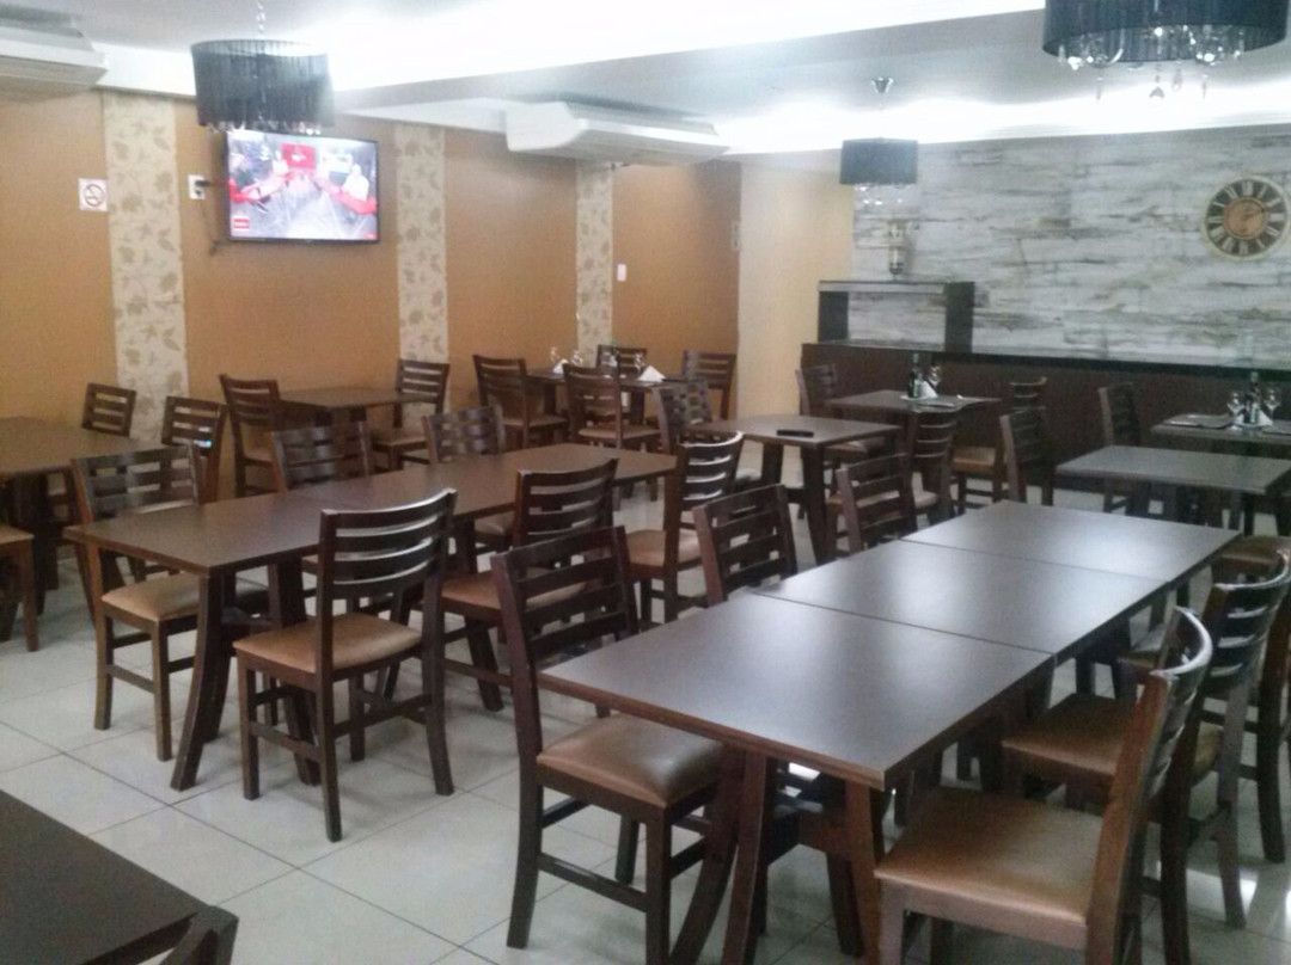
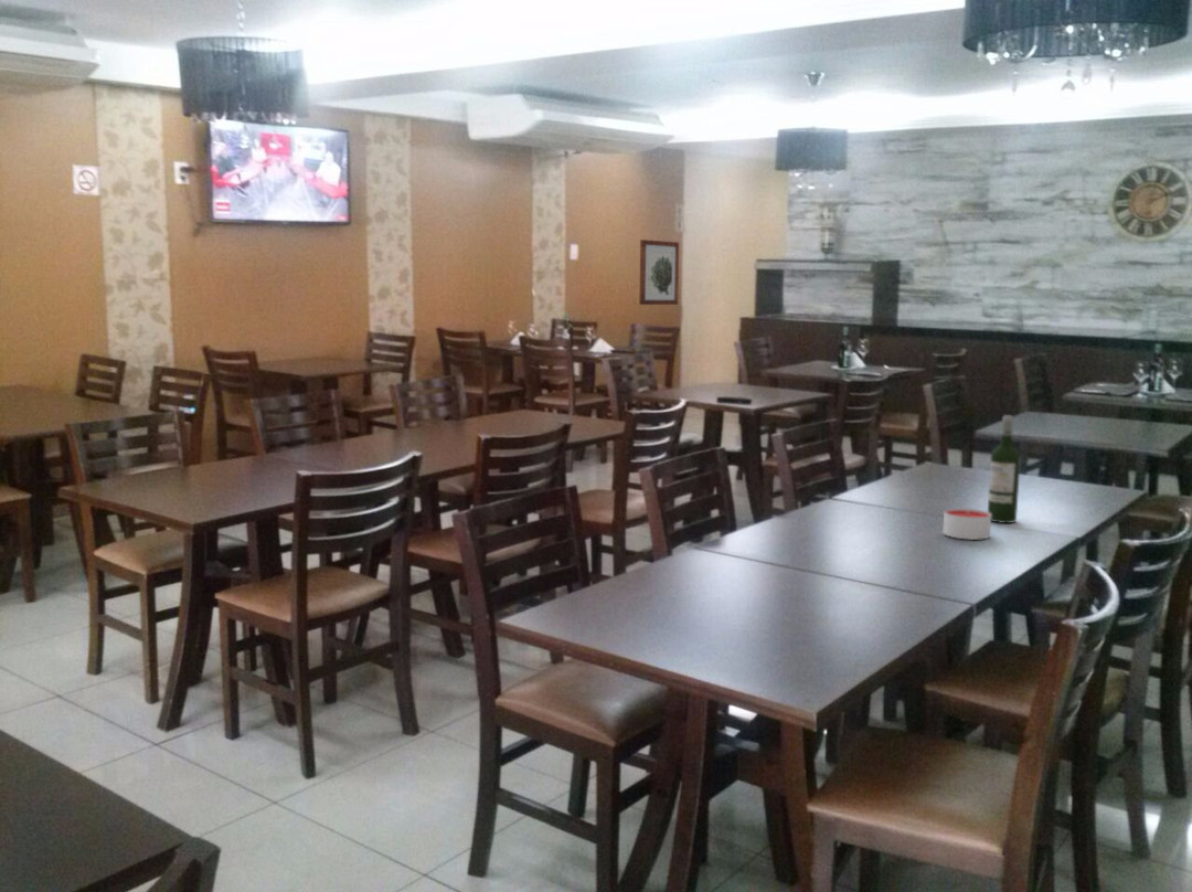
+ wine bottle [987,414,1022,524]
+ wall art [638,238,680,306]
+ candle [943,508,992,541]
